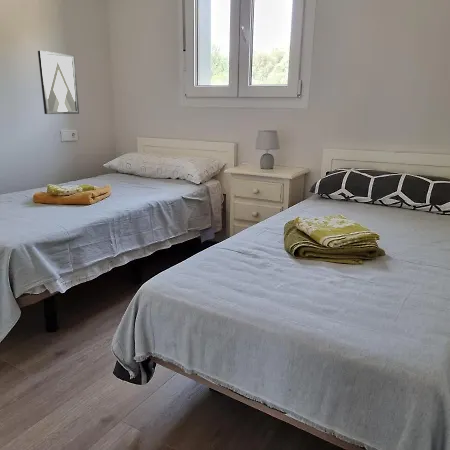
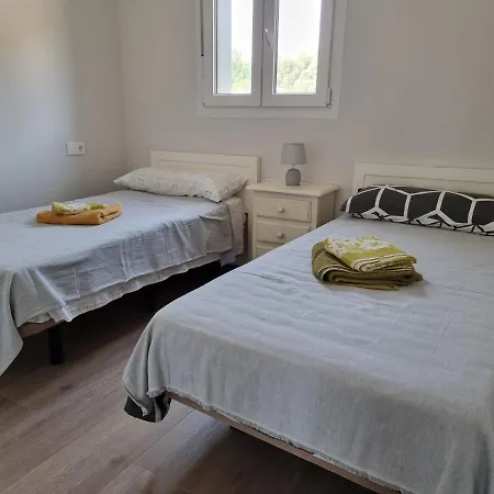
- wall art [37,50,80,115]
